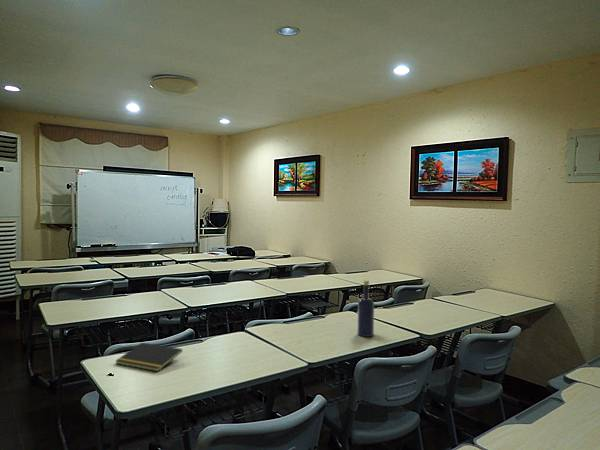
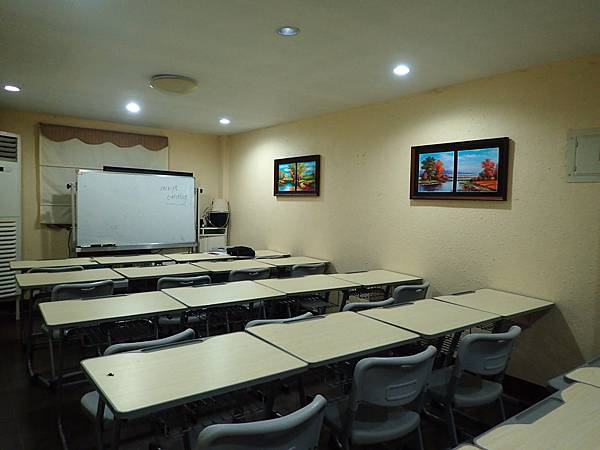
- bottle [356,279,375,338]
- notepad [115,342,183,372]
